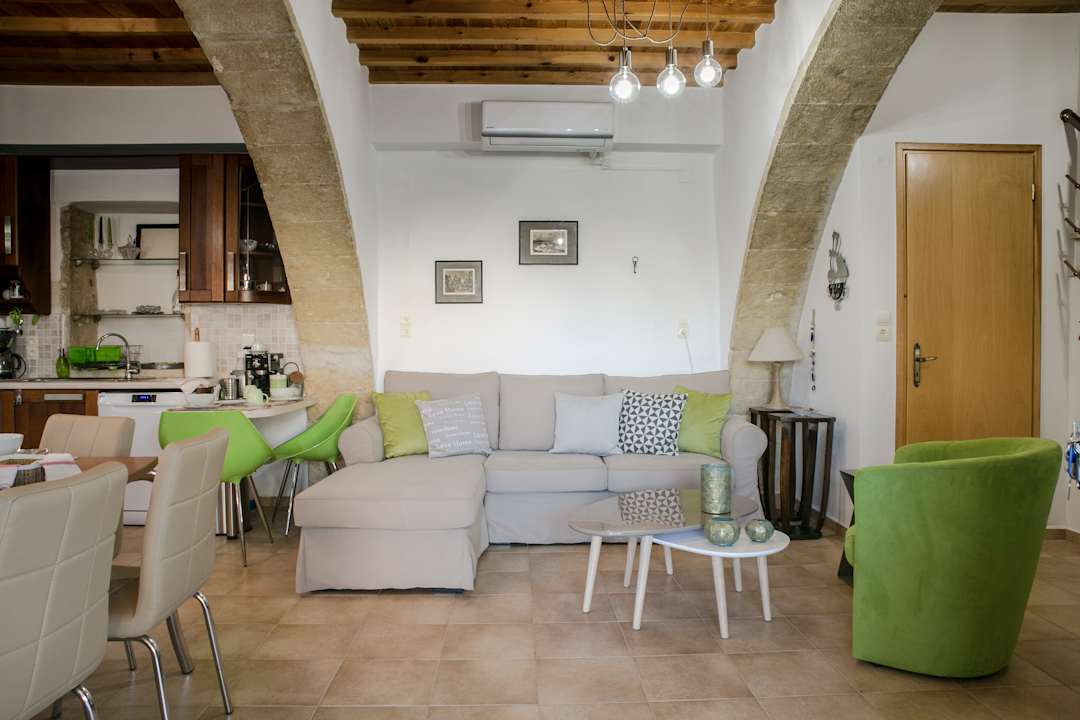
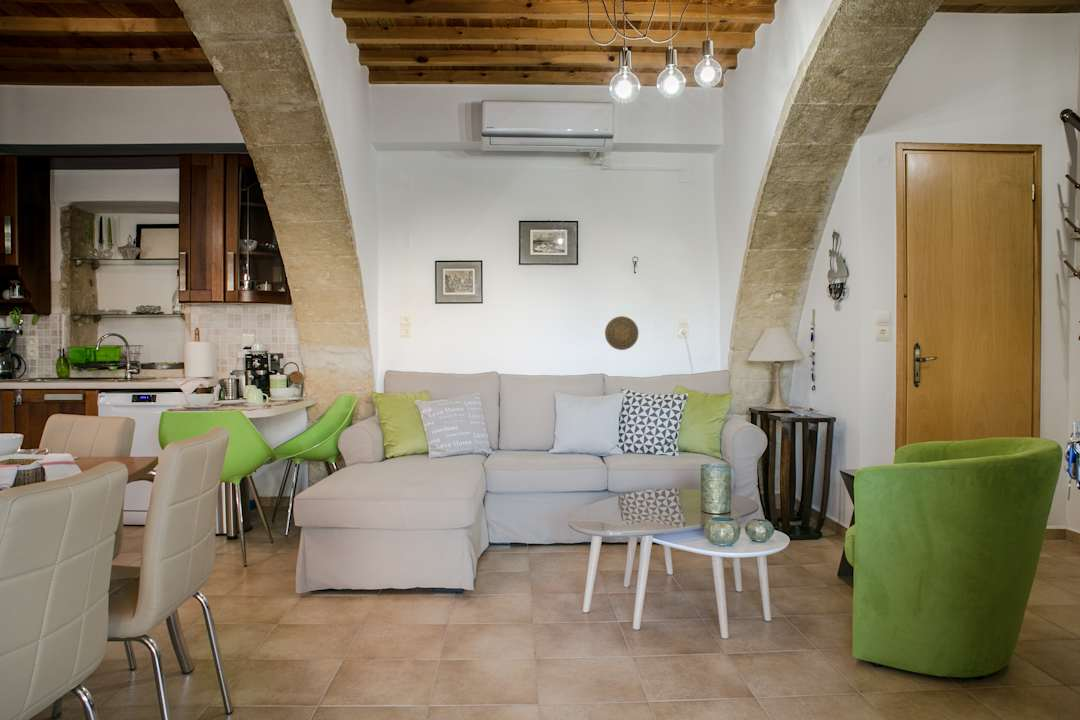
+ decorative plate [604,315,640,351]
